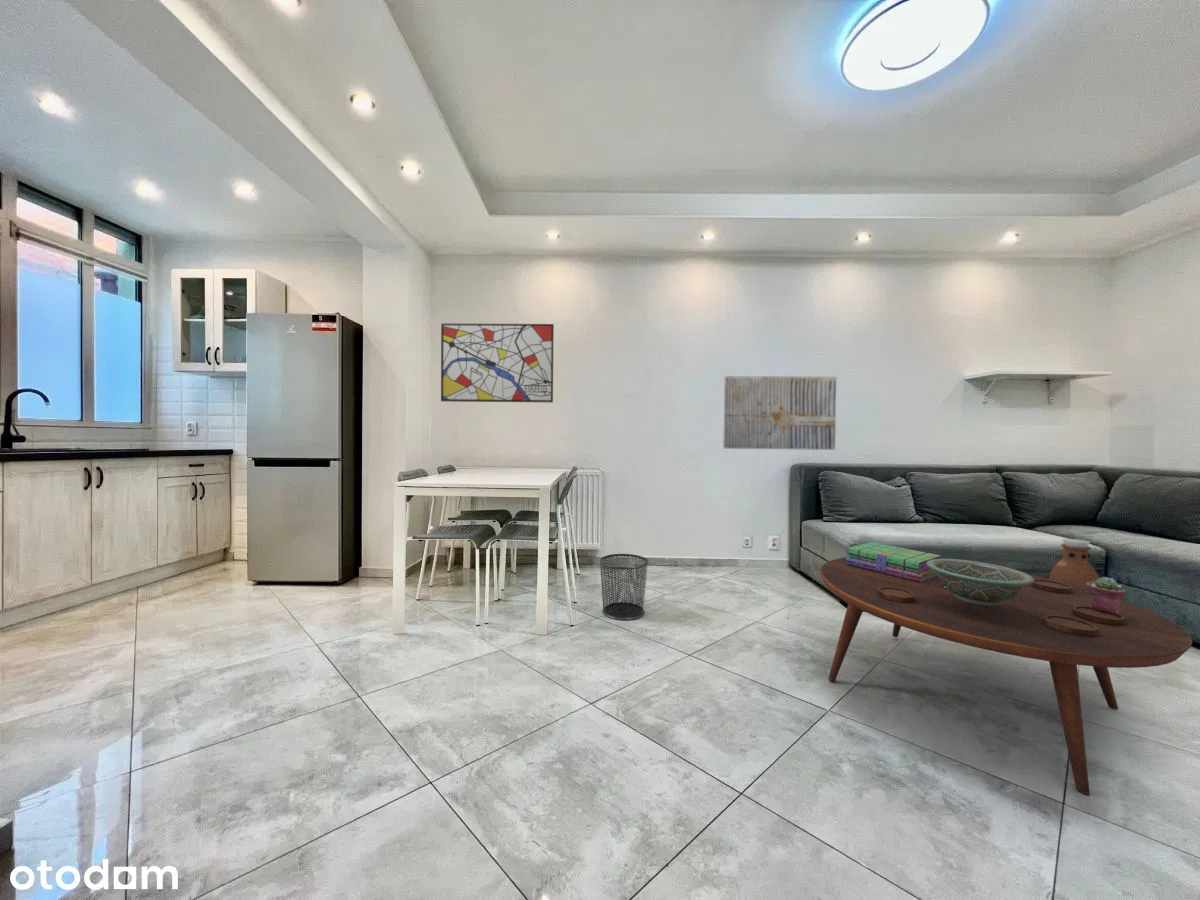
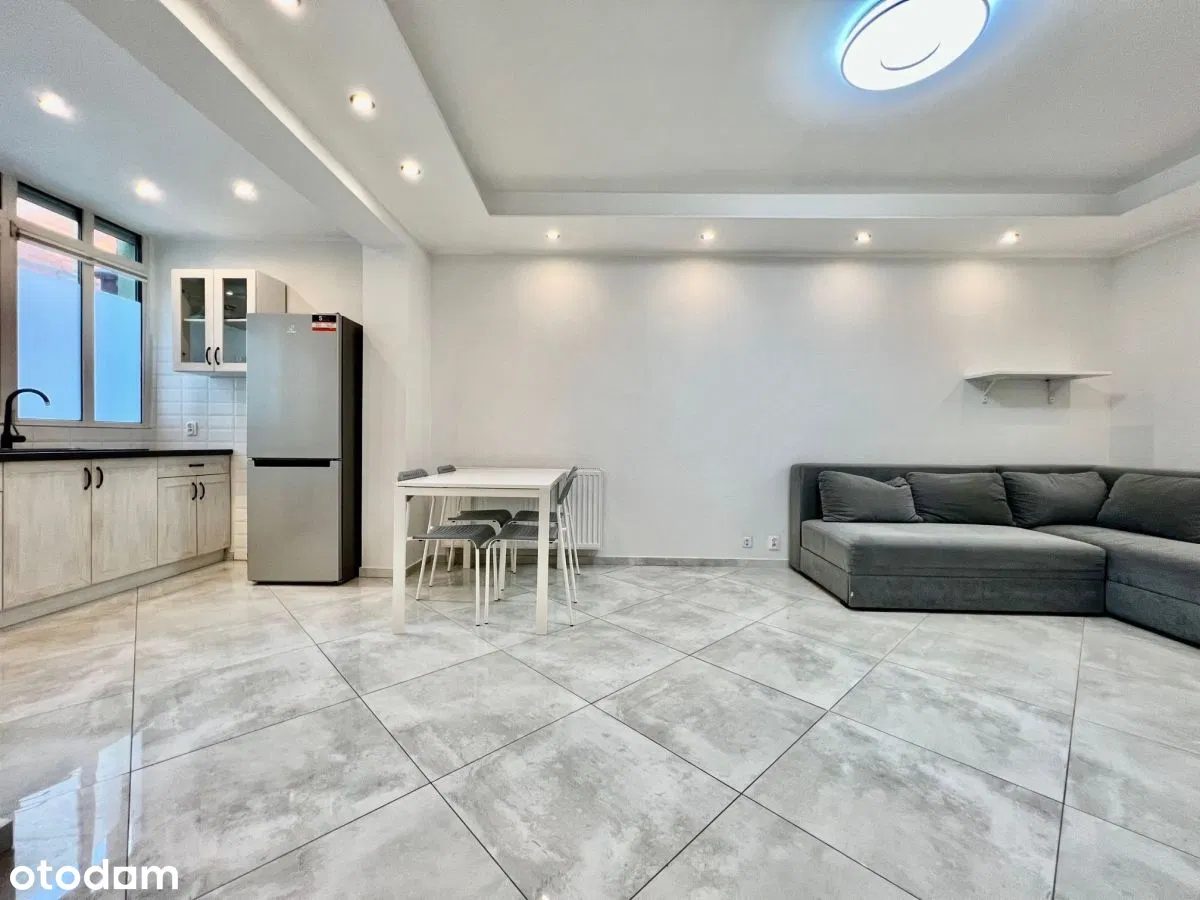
- potted succulent [1086,576,1126,613]
- decorative bowl [927,558,1034,606]
- coffee table [819,556,1194,797]
- wall art [722,375,838,451]
- wall art [440,322,555,403]
- waste bin [599,553,650,621]
- vase [1048,538,1100,588]
- stack of books [845,541,941,582]
